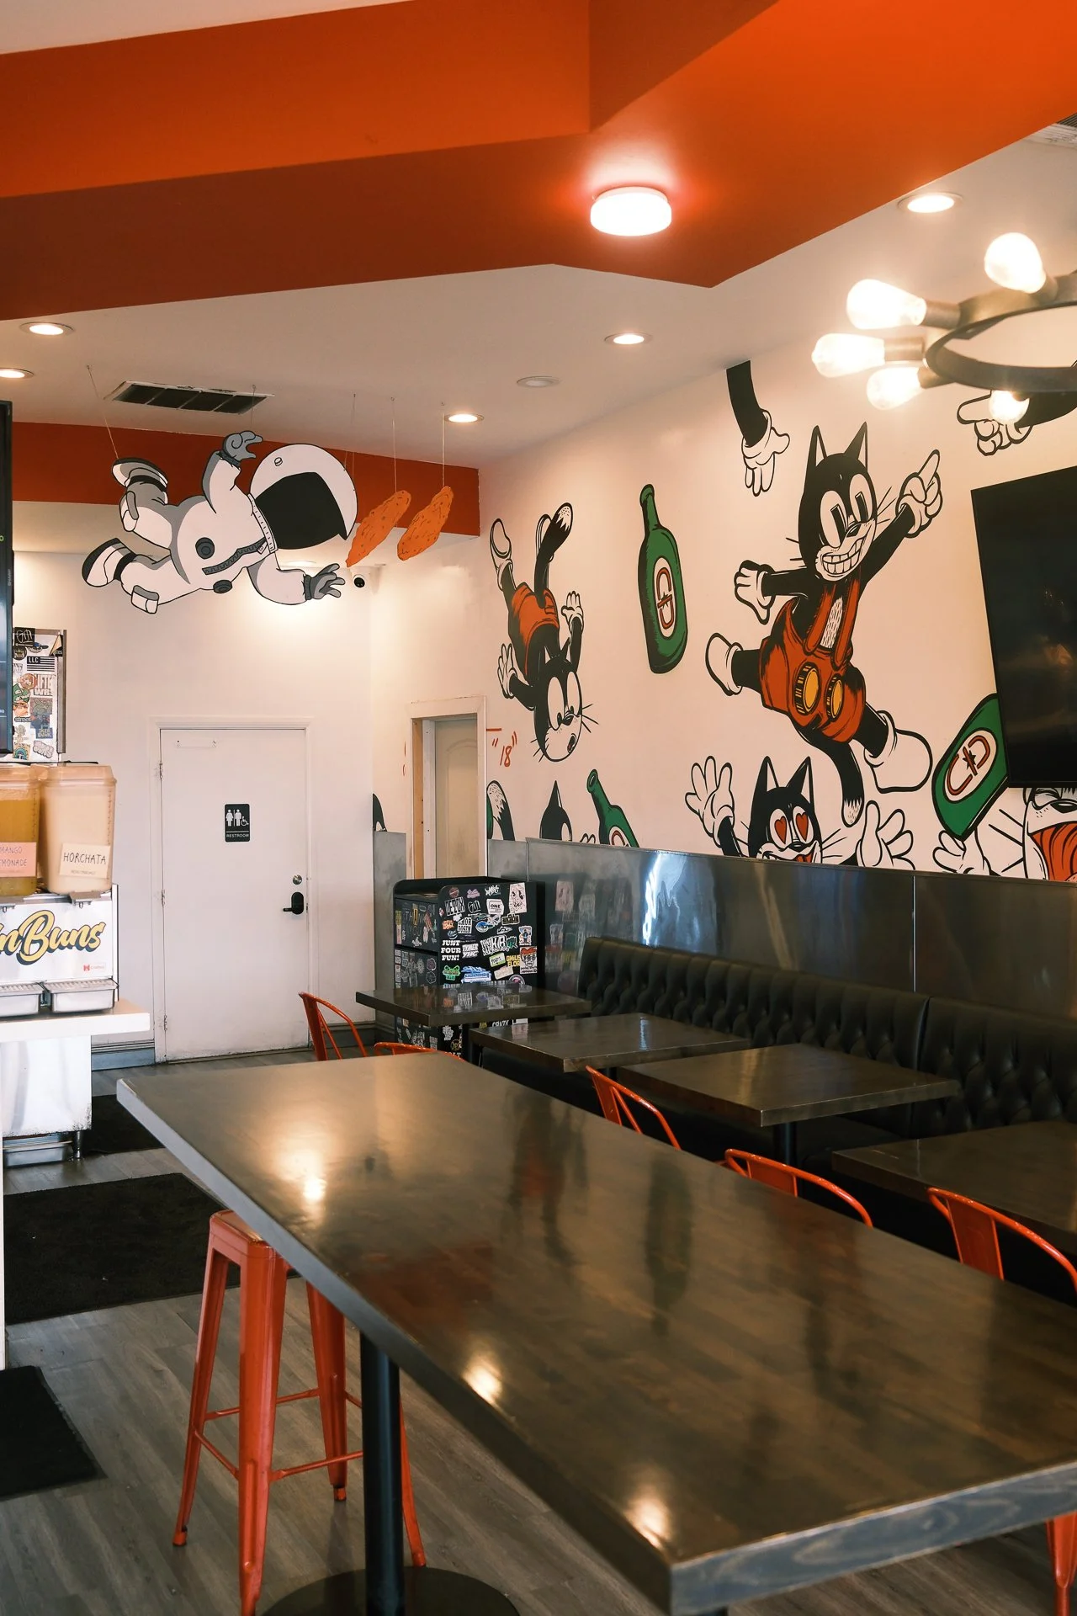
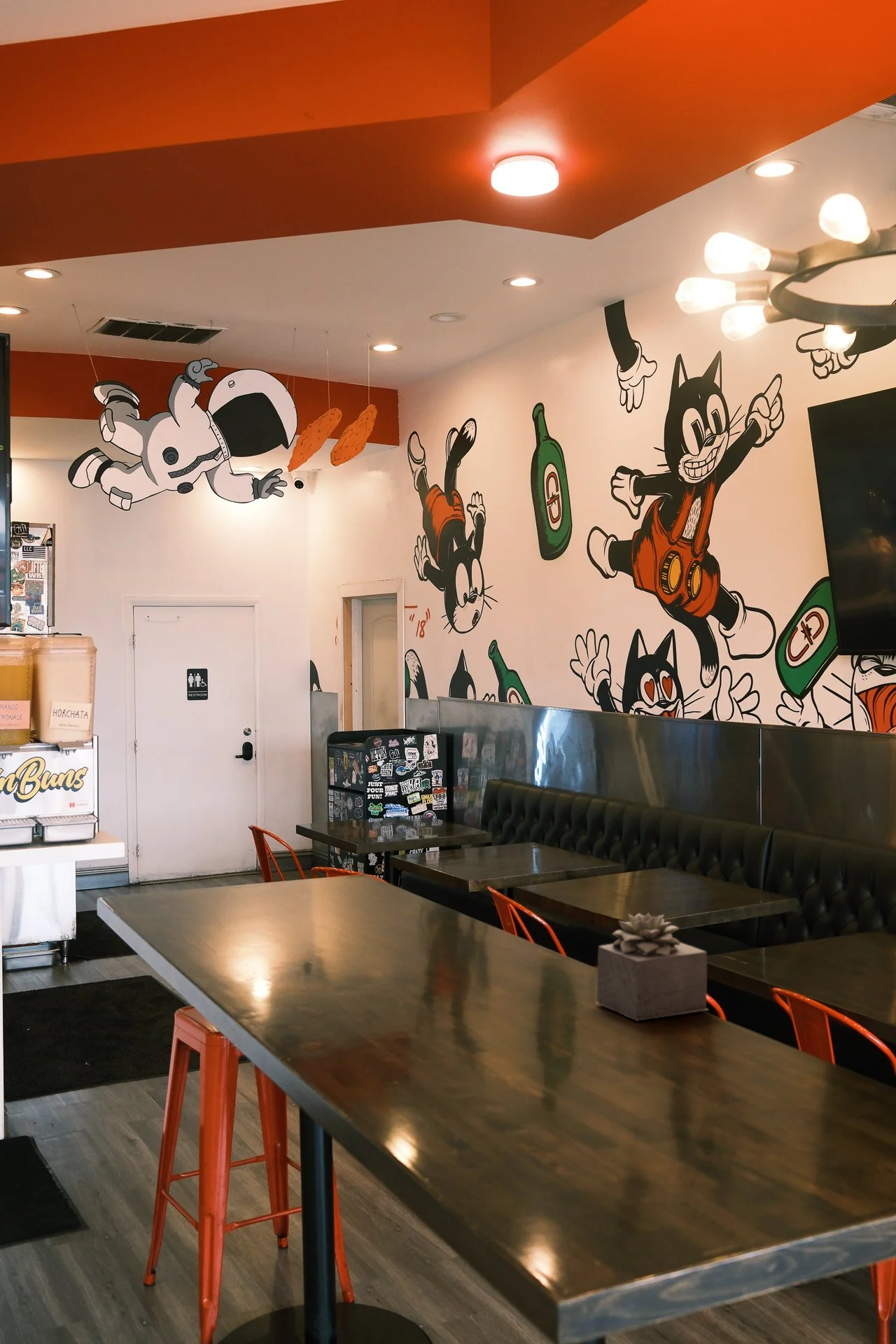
+ succulent plant [595,912,709,1021]
